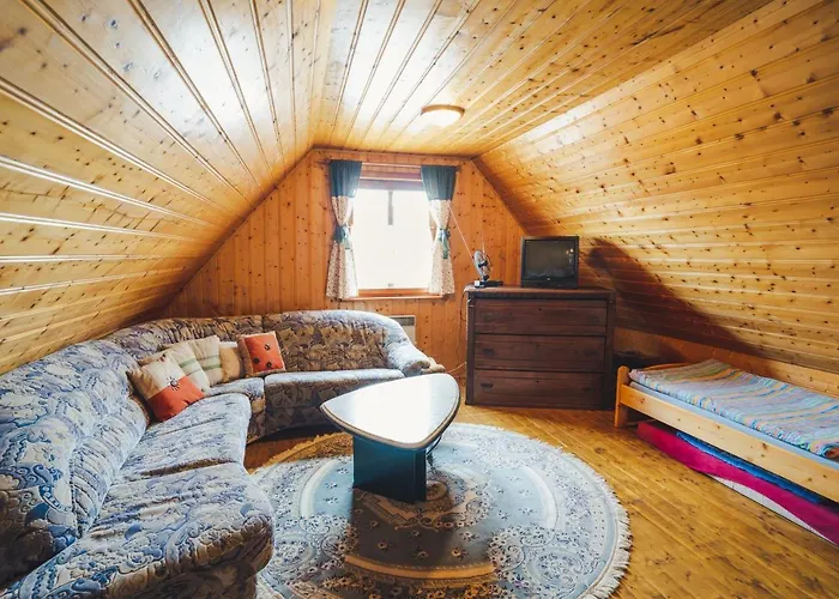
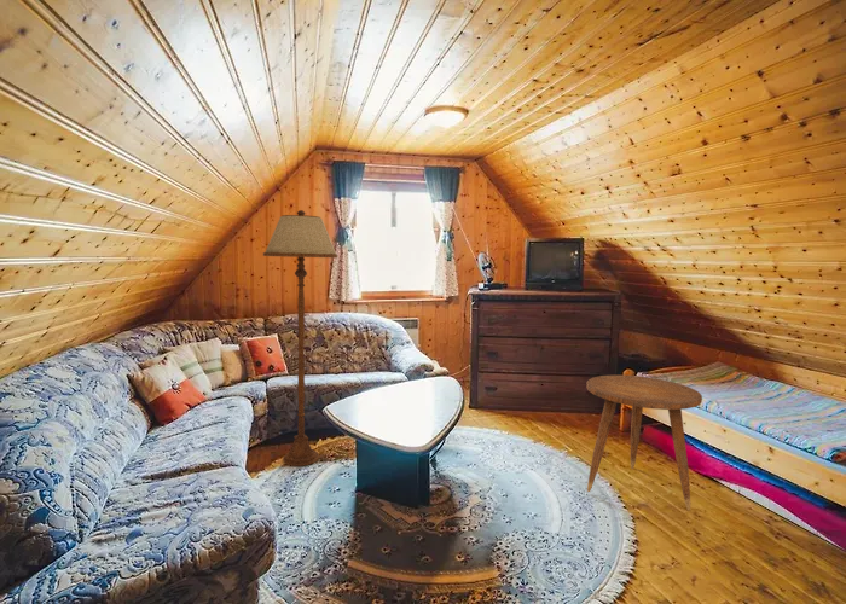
+ floor lamp [262,209,340,467]
+ side table [585,374,703,511]
